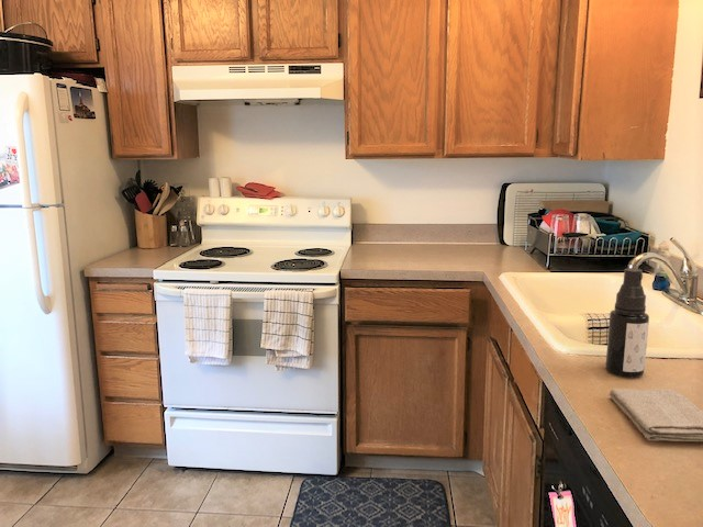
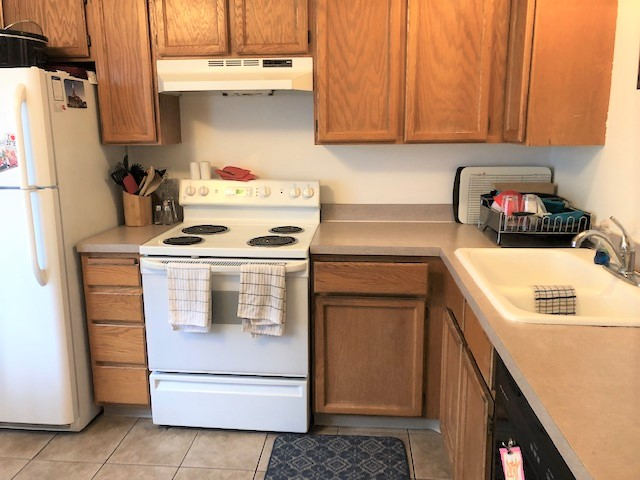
- washcloth [609,388,703,442]
- spray bottle [604,267,650,378]
